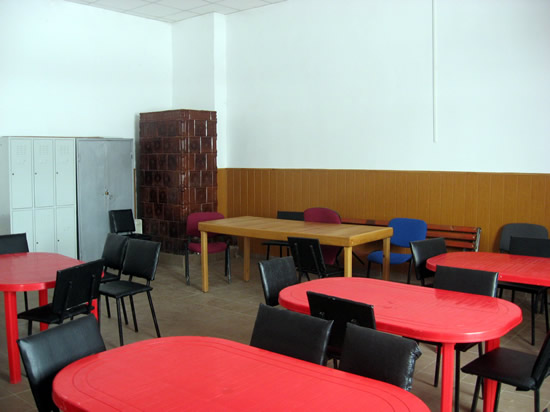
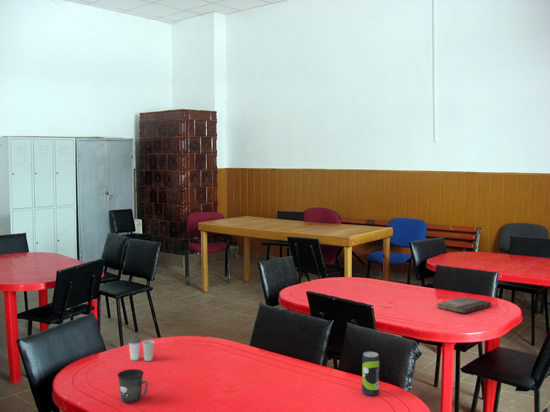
+ book [437,296,492,314]
+ paper cup [127,337,155,362]
+ mug [116,368,149,404]
+ beverage can [361,351,380,397]
